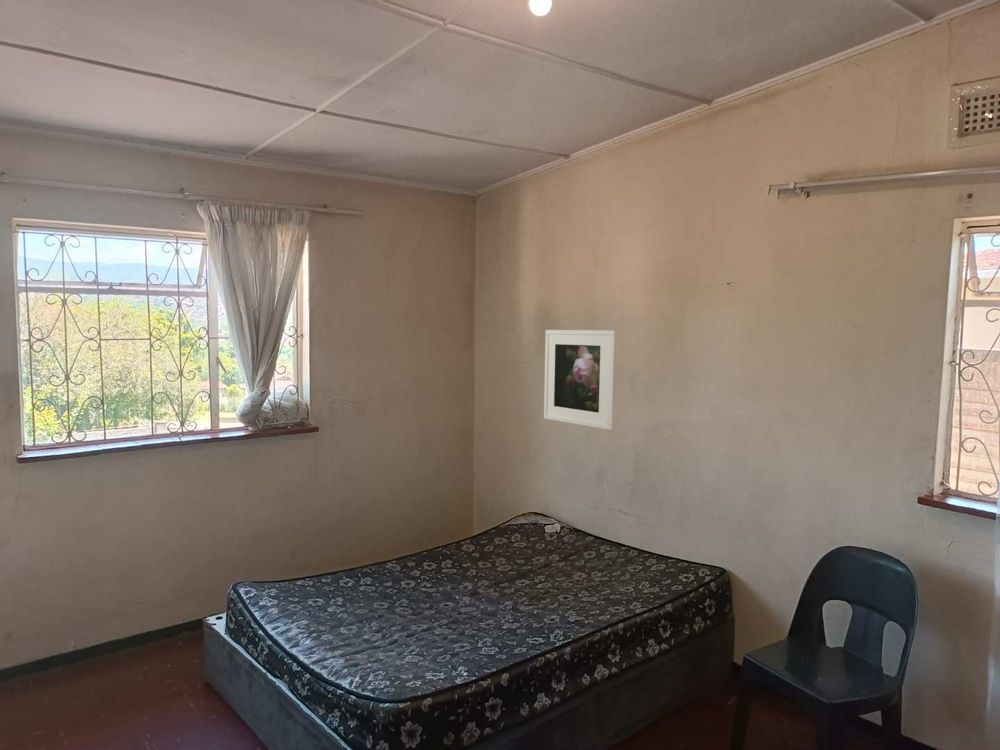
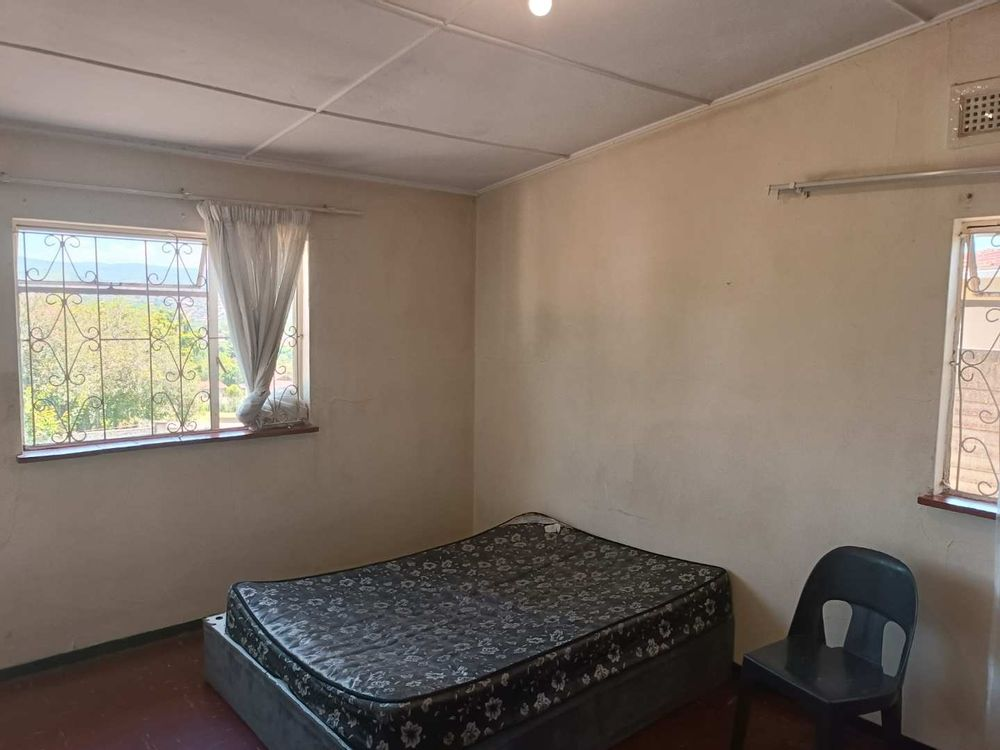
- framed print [543,329,615,431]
